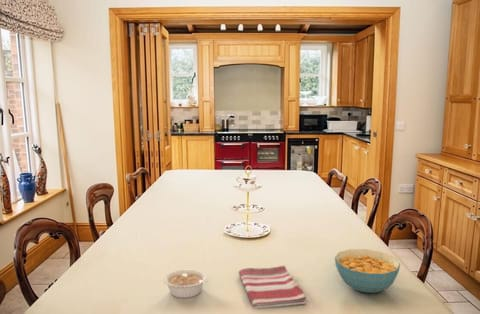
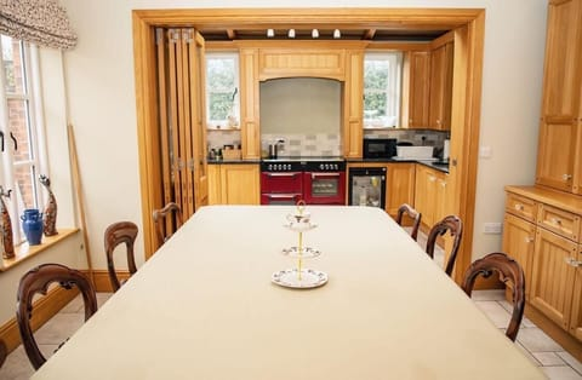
- dish towel [238,265,308,309]
- cereal bowl [334,248,401,294]
- legume [162,269,210,299]
